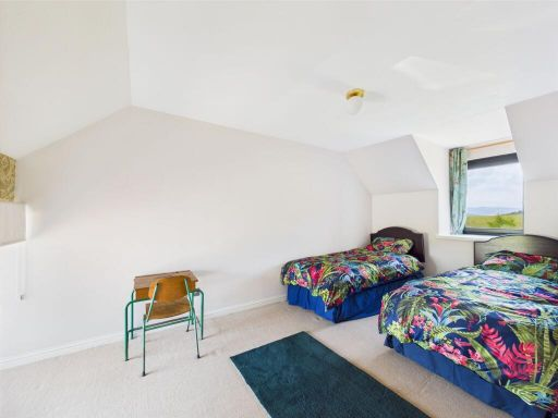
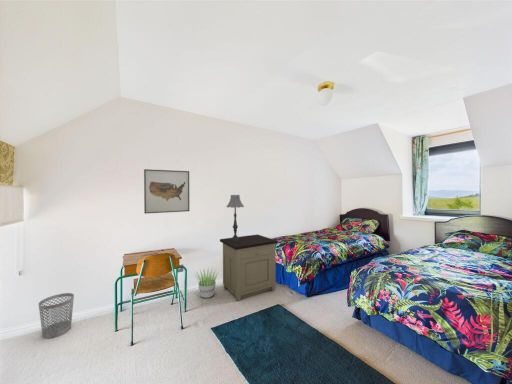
+ potted plant [192,267,221,299]
+ wall art [143,168,190,214]
+ wastebasket [38,292,75,339]
+ nightstand [219,233,278,302]
+ table lamp [225,194,245,240]
